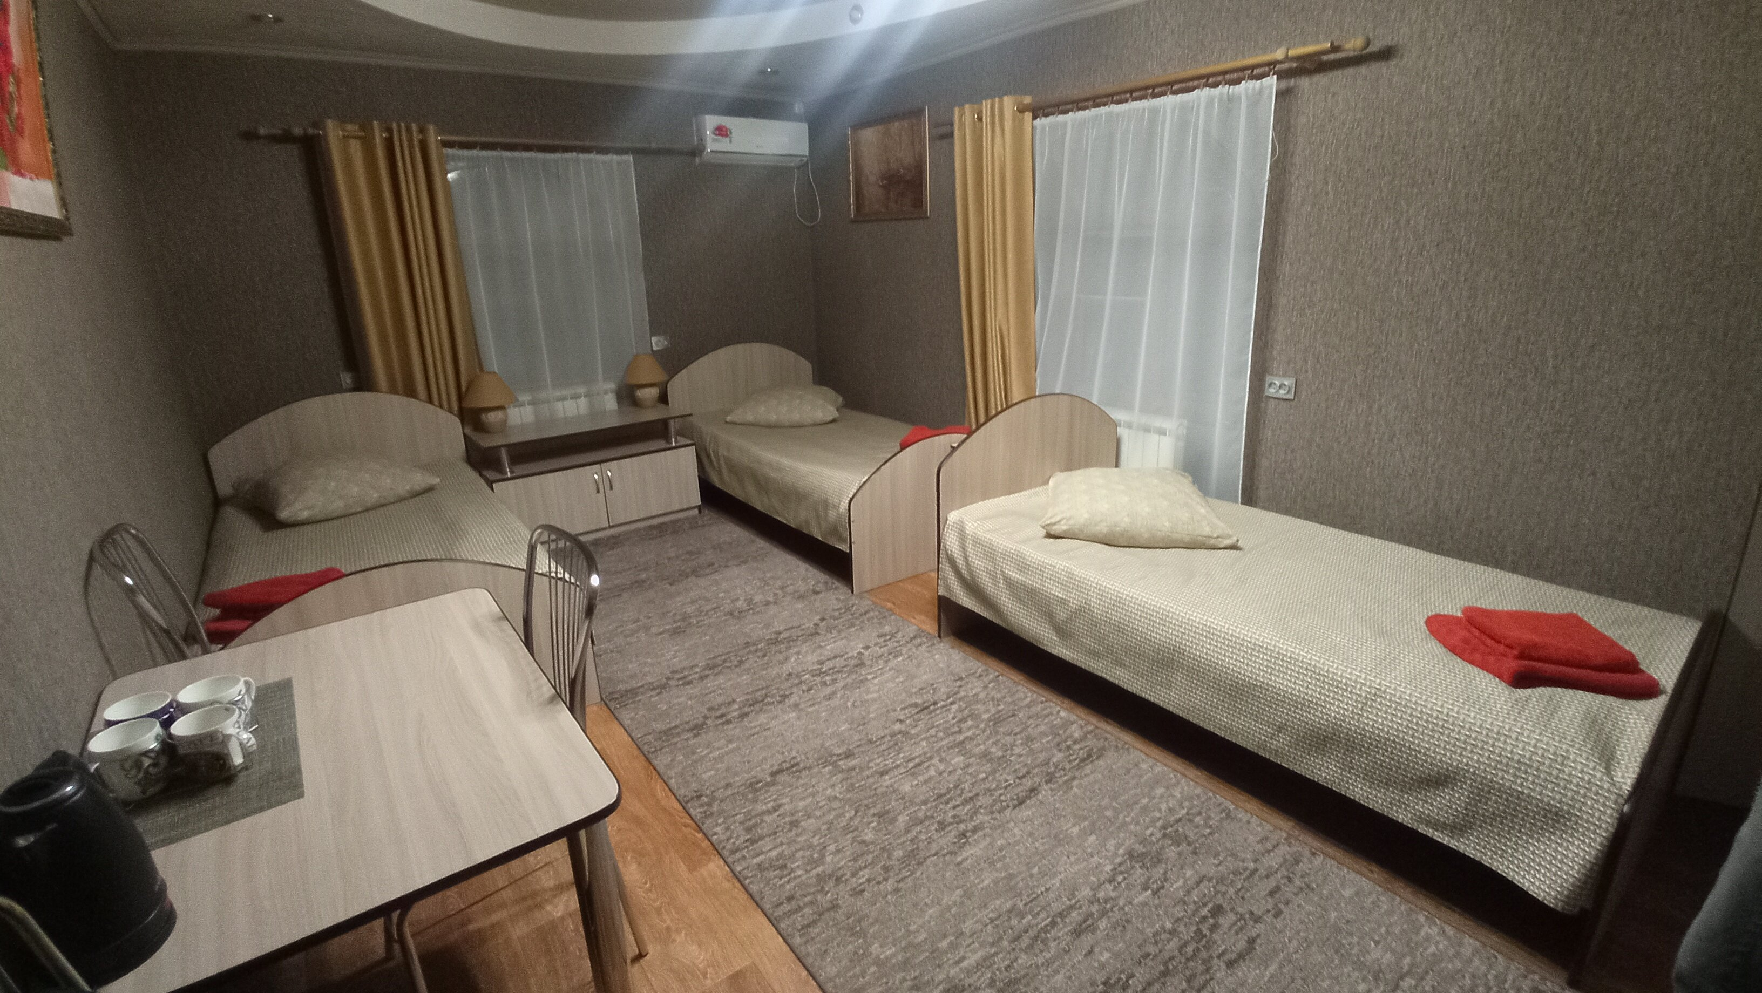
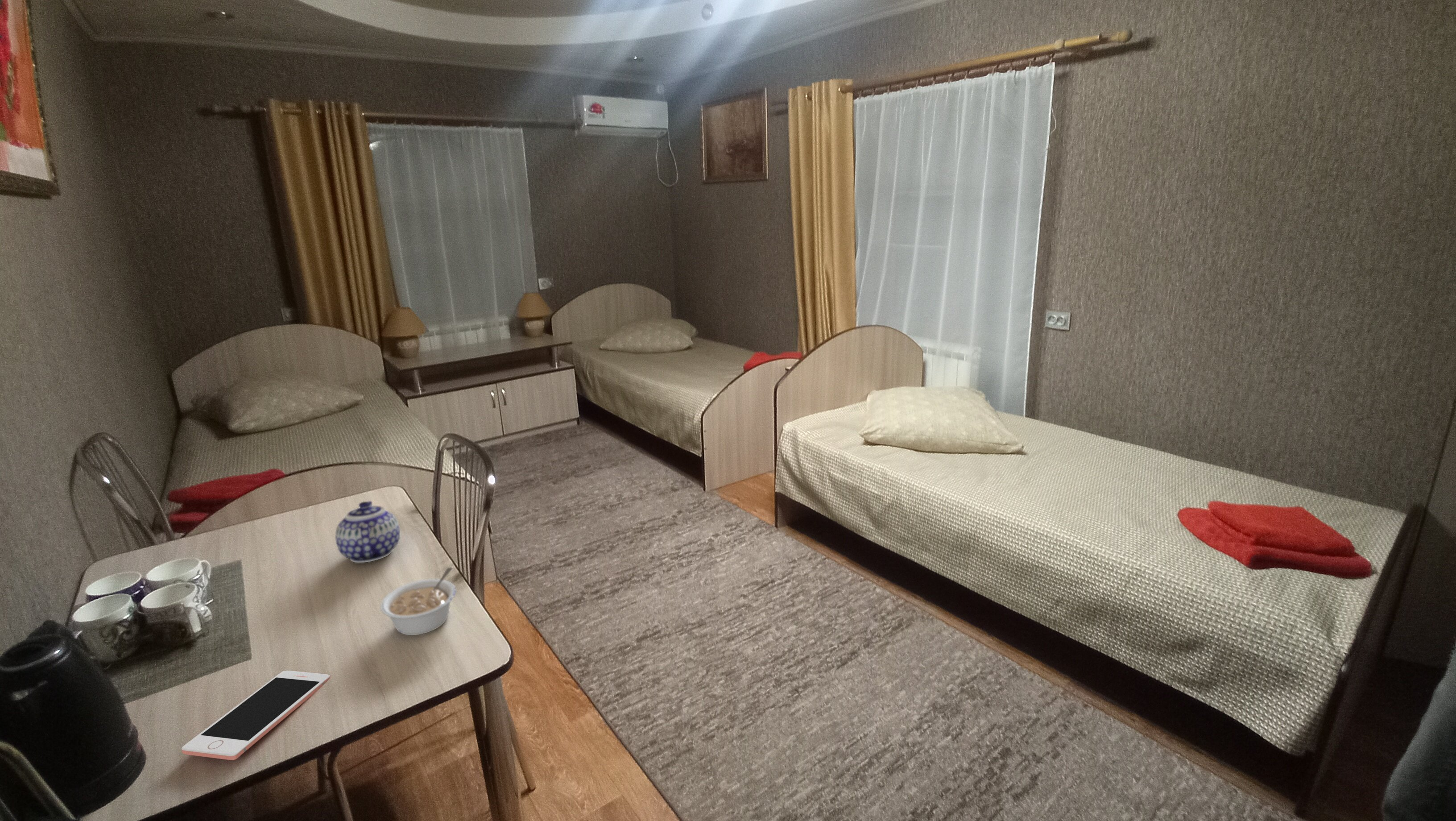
+ teapot [335,501,401,563]
+ legume [380,567,457,636]
+ cell phone [181,670,331,760]
